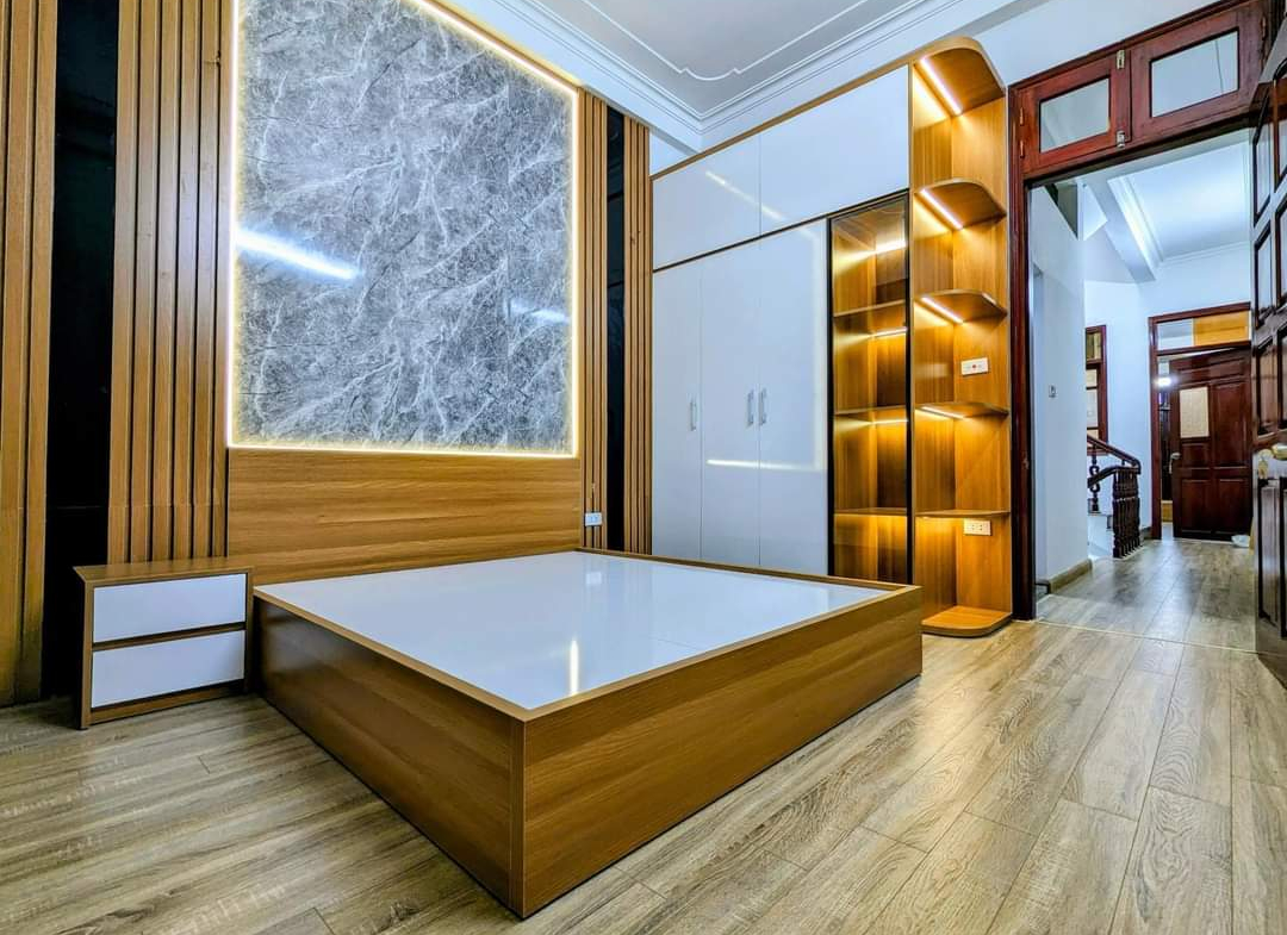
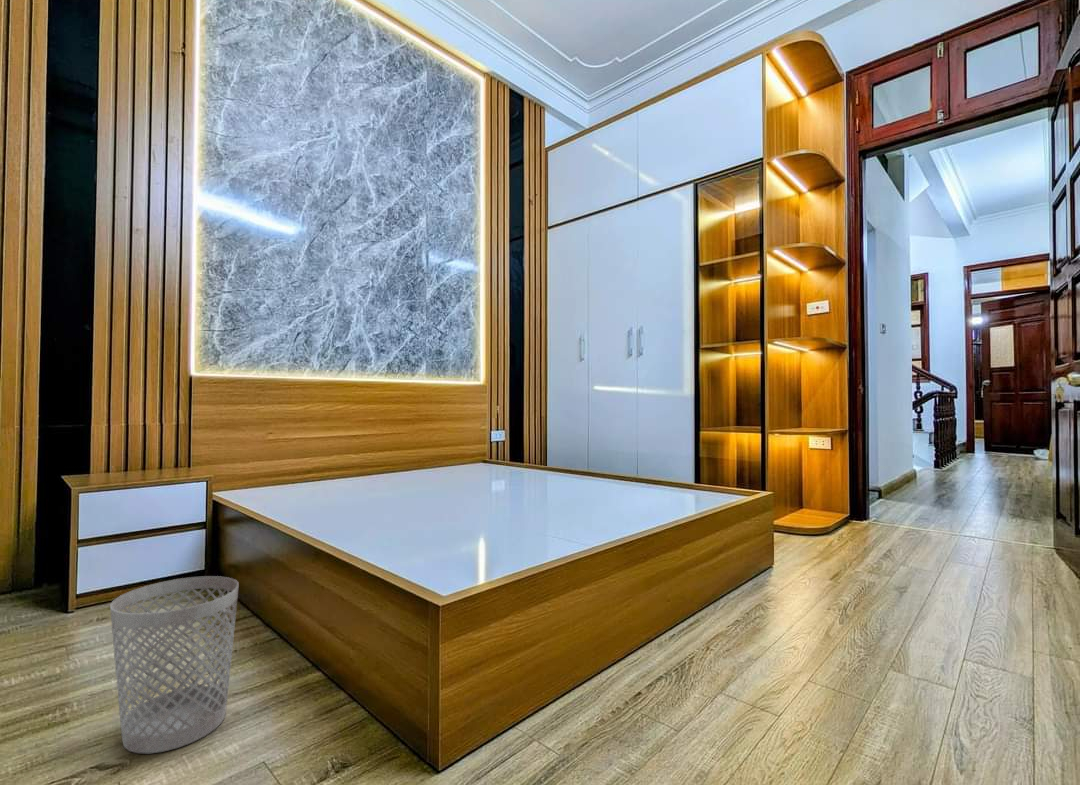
+ wastebasket [109,575,240,754]
